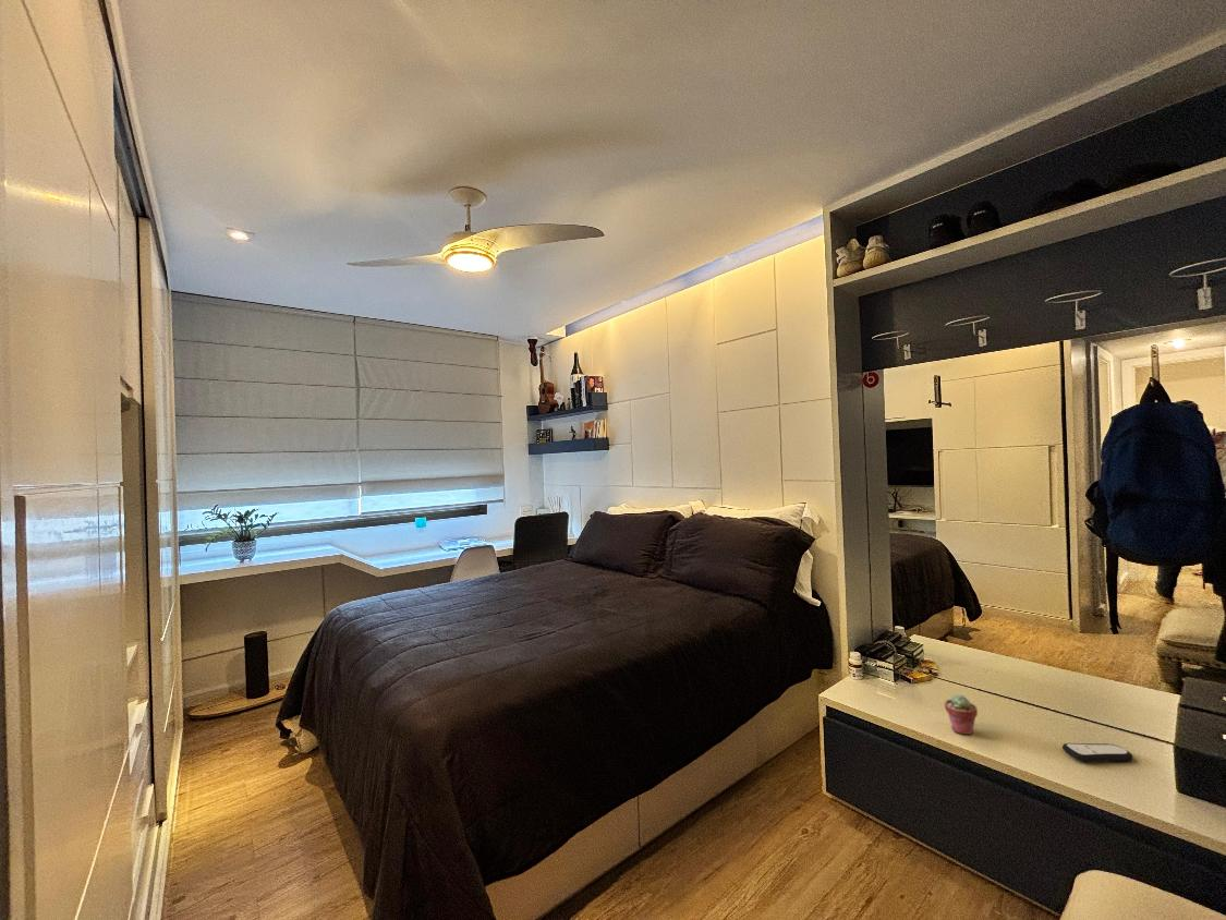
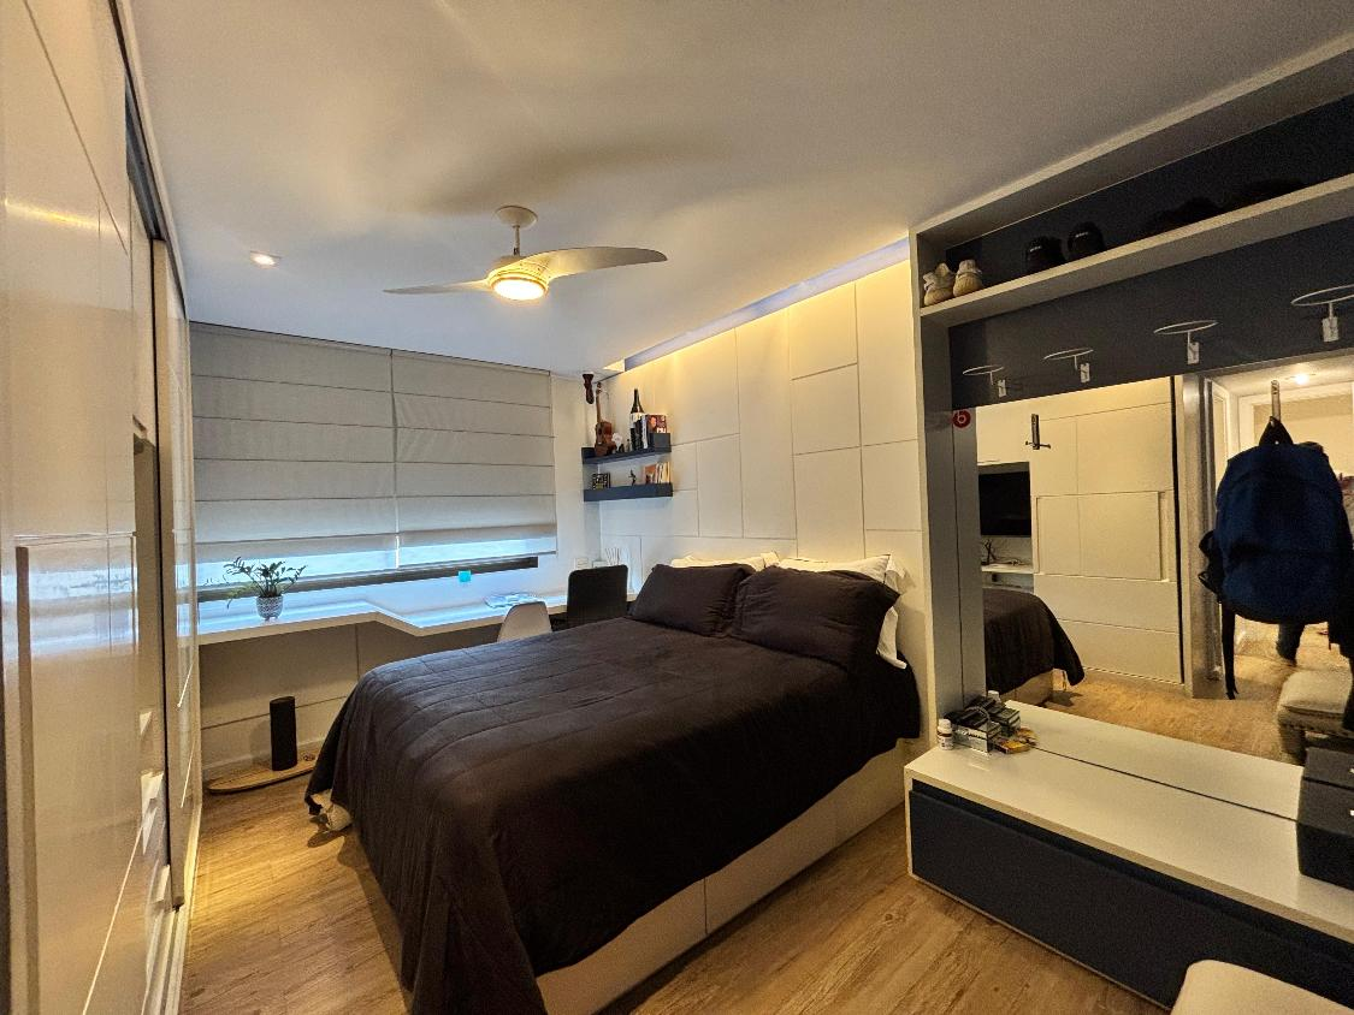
- potted succulent [944,693,979,736]
- remote control [1061,742,1133,763]
